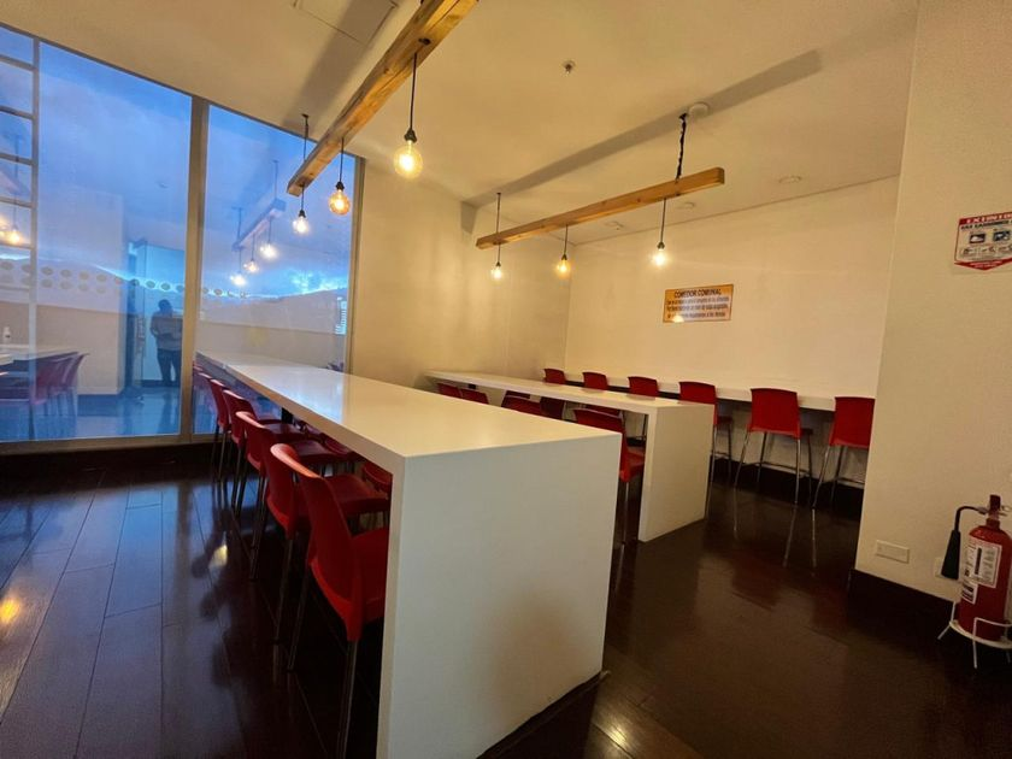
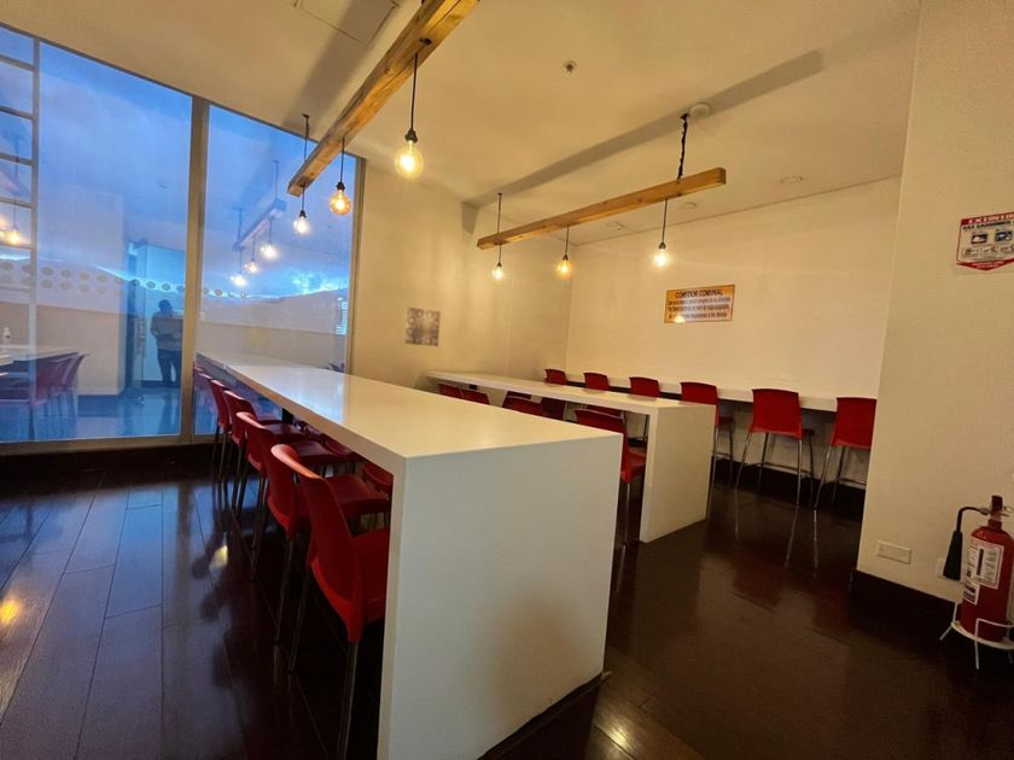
+ wall art [403,306,442,347]
